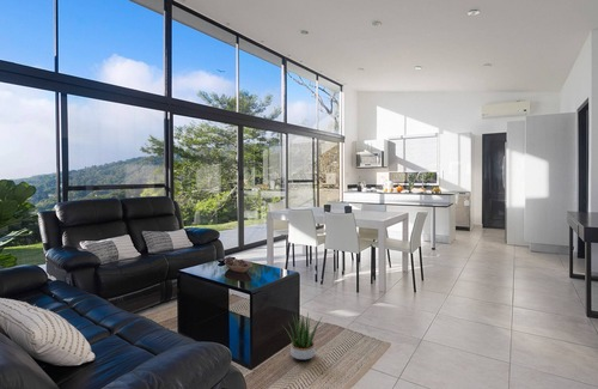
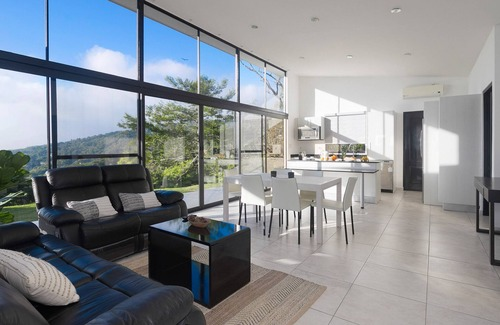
- potted plant [281,311,323,361]
